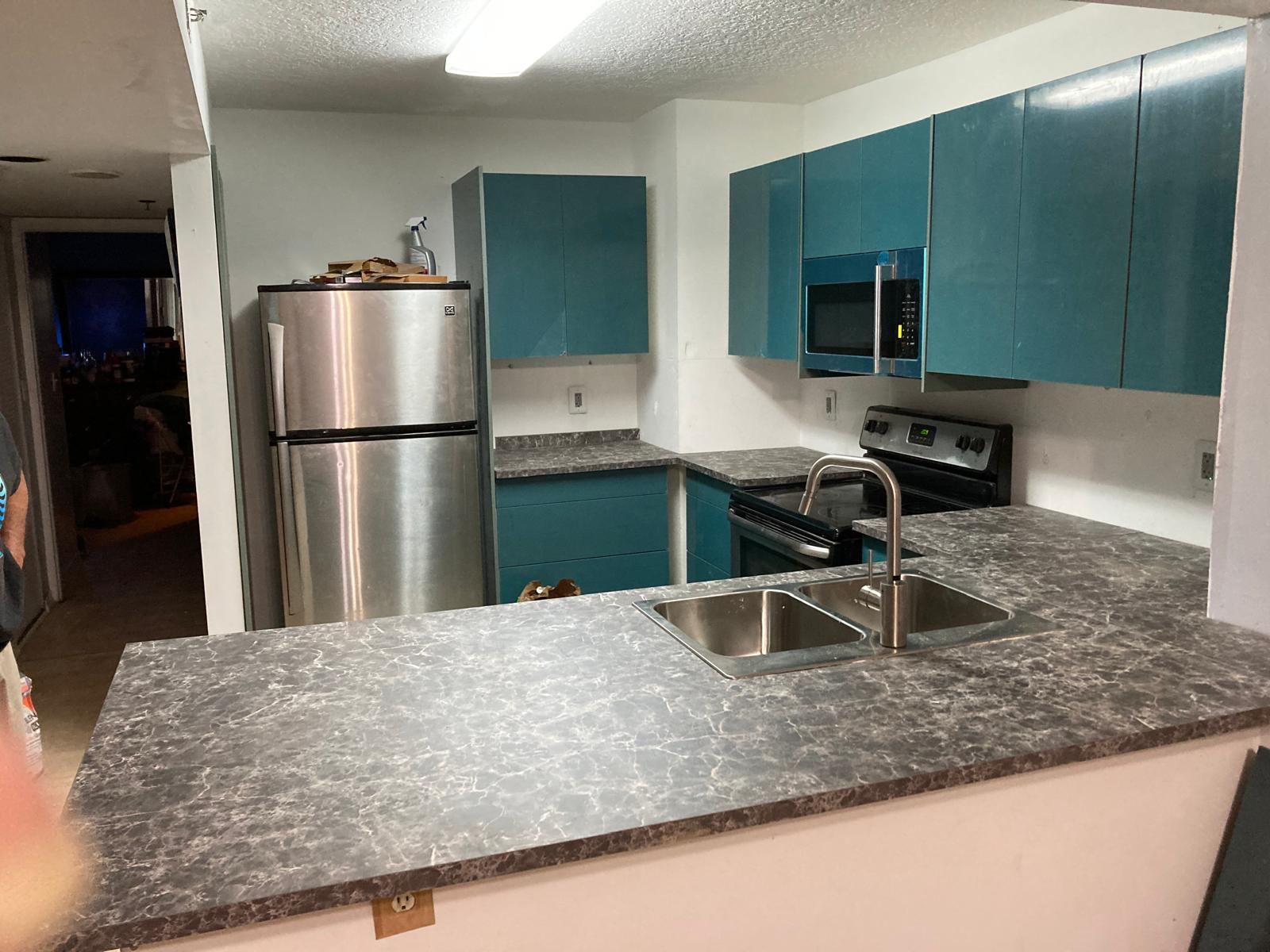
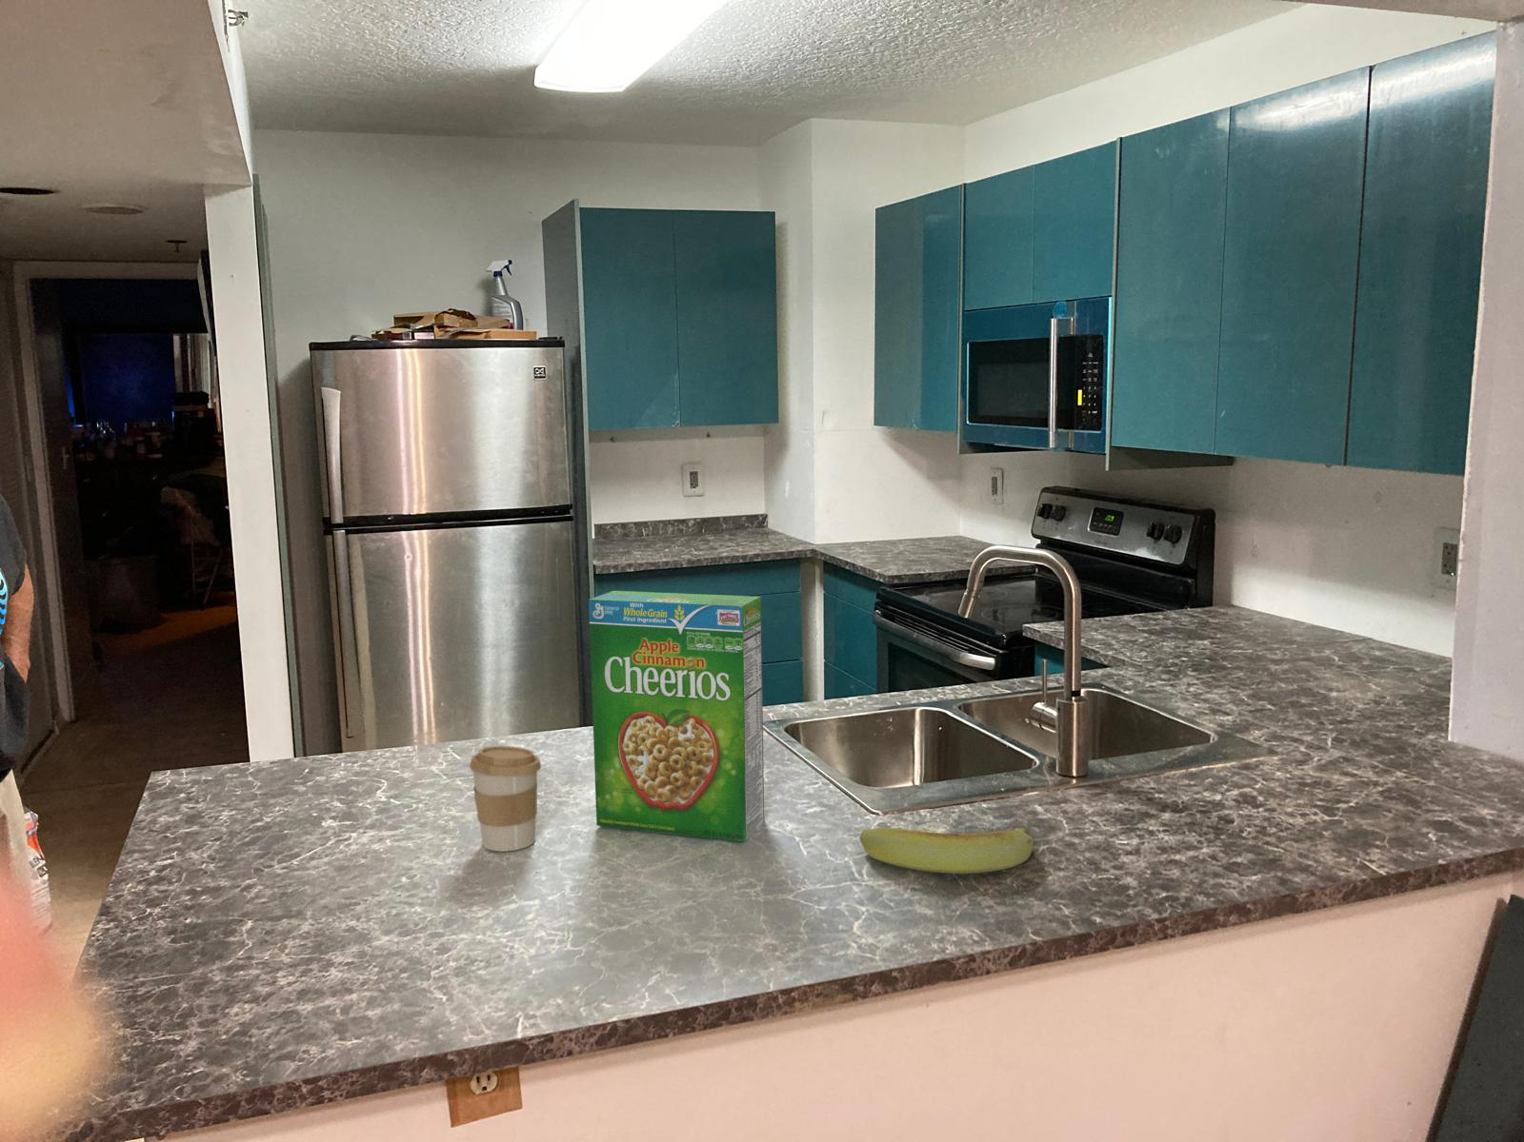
+ banana [859,825,1034,874]
+ coffee cup [469,745,542,852]
+ cereal box [588,590,764,843]
